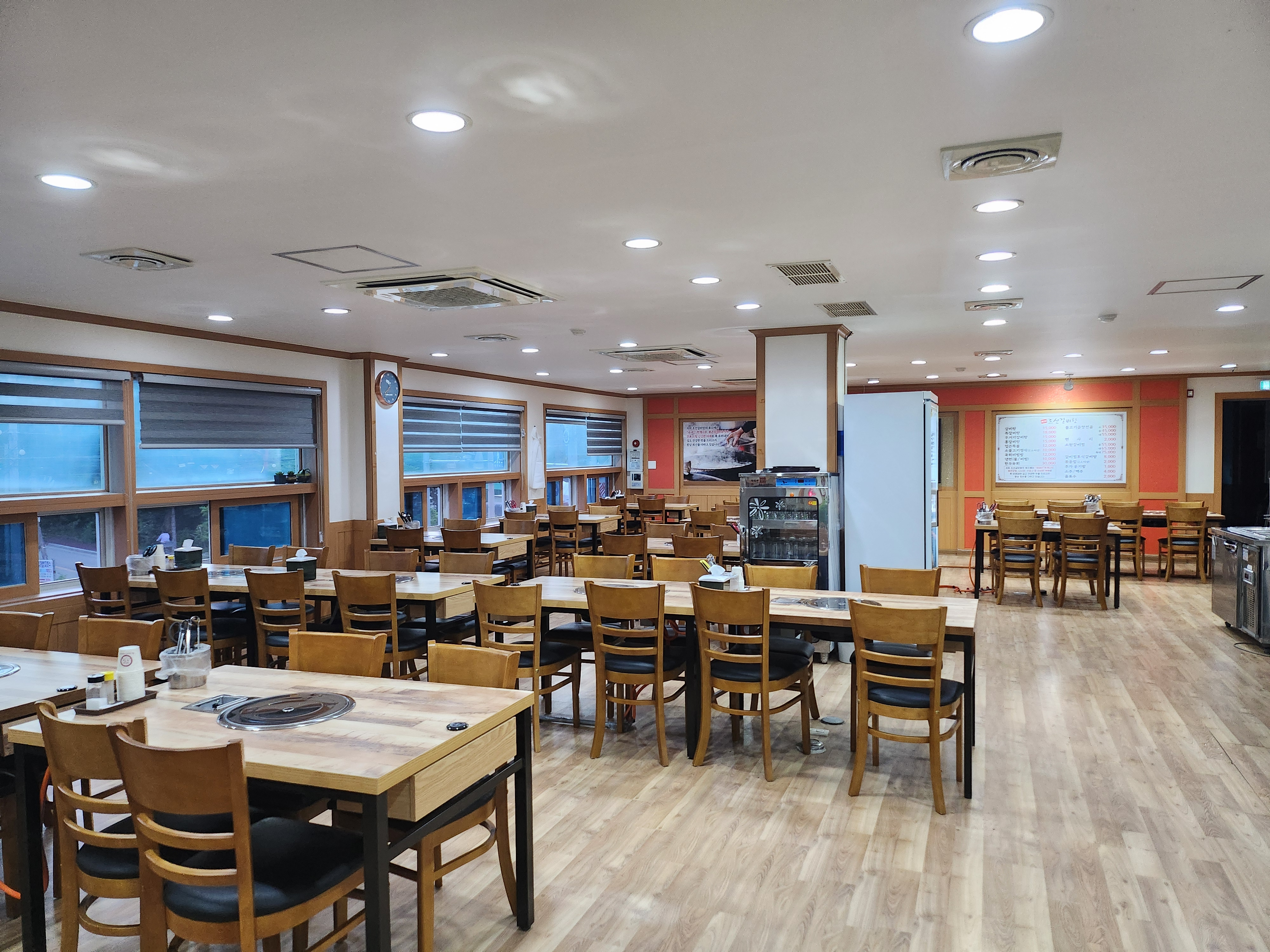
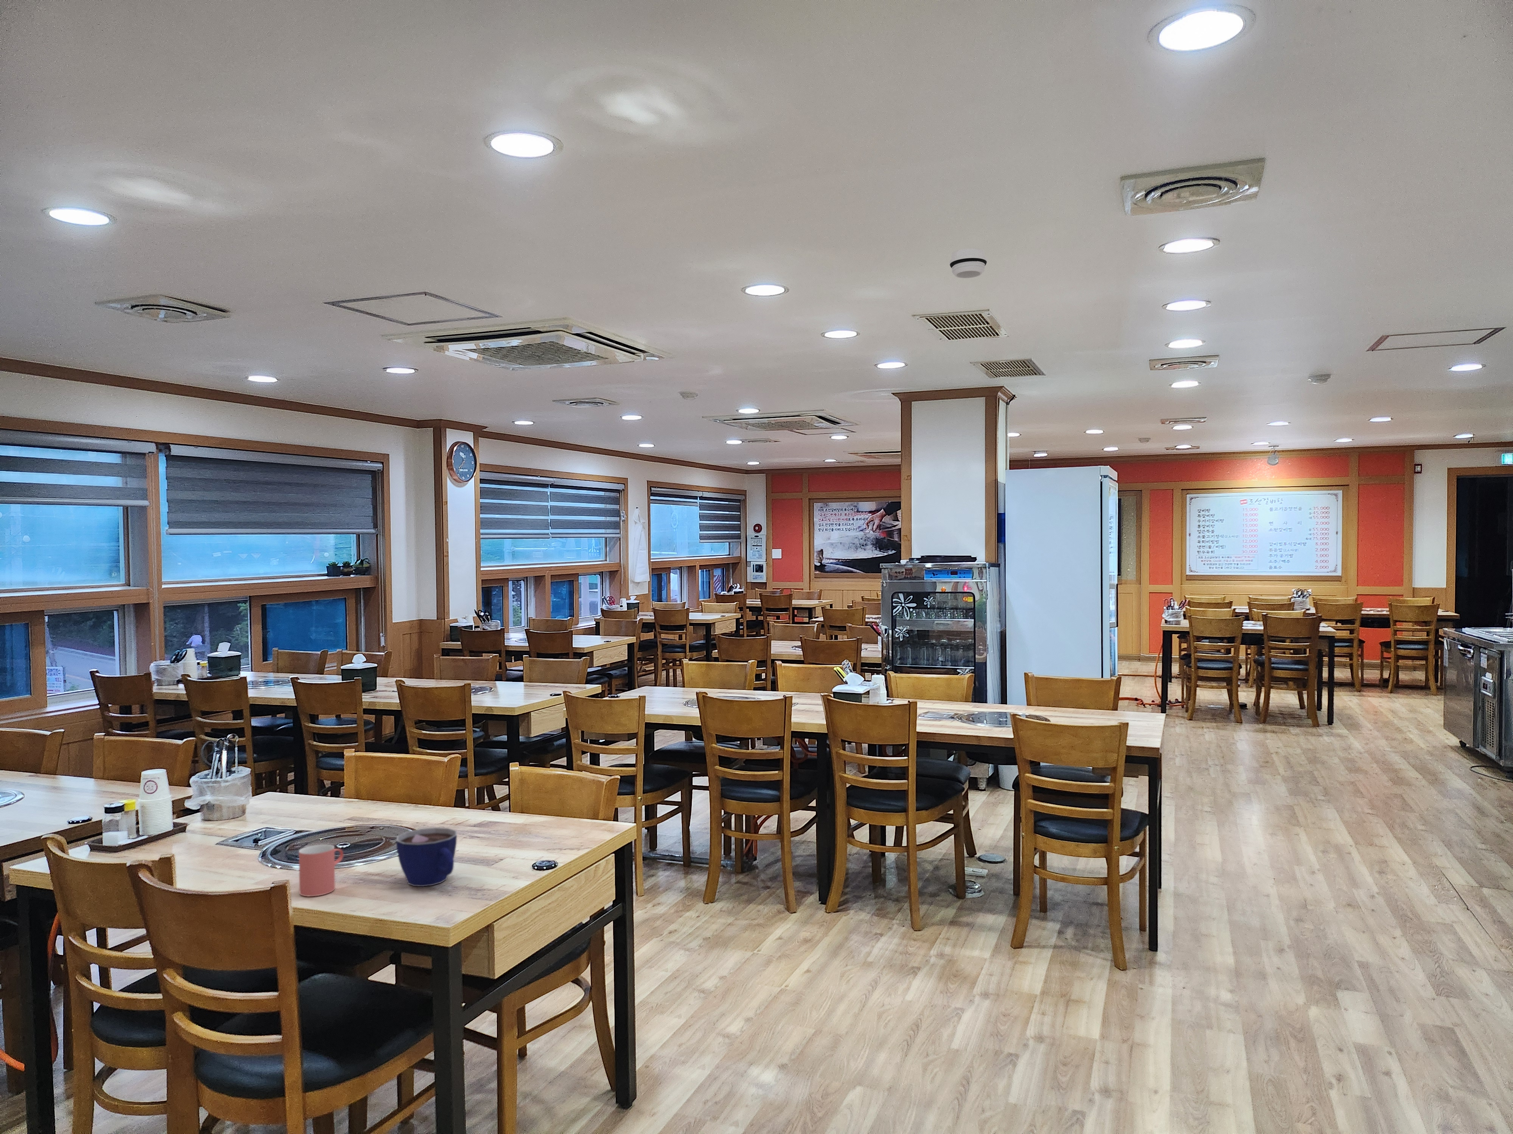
+ cup [299,843,344,897]
+ smoke detector [949,248,988,279]
+ cup [396,827,457,886]
